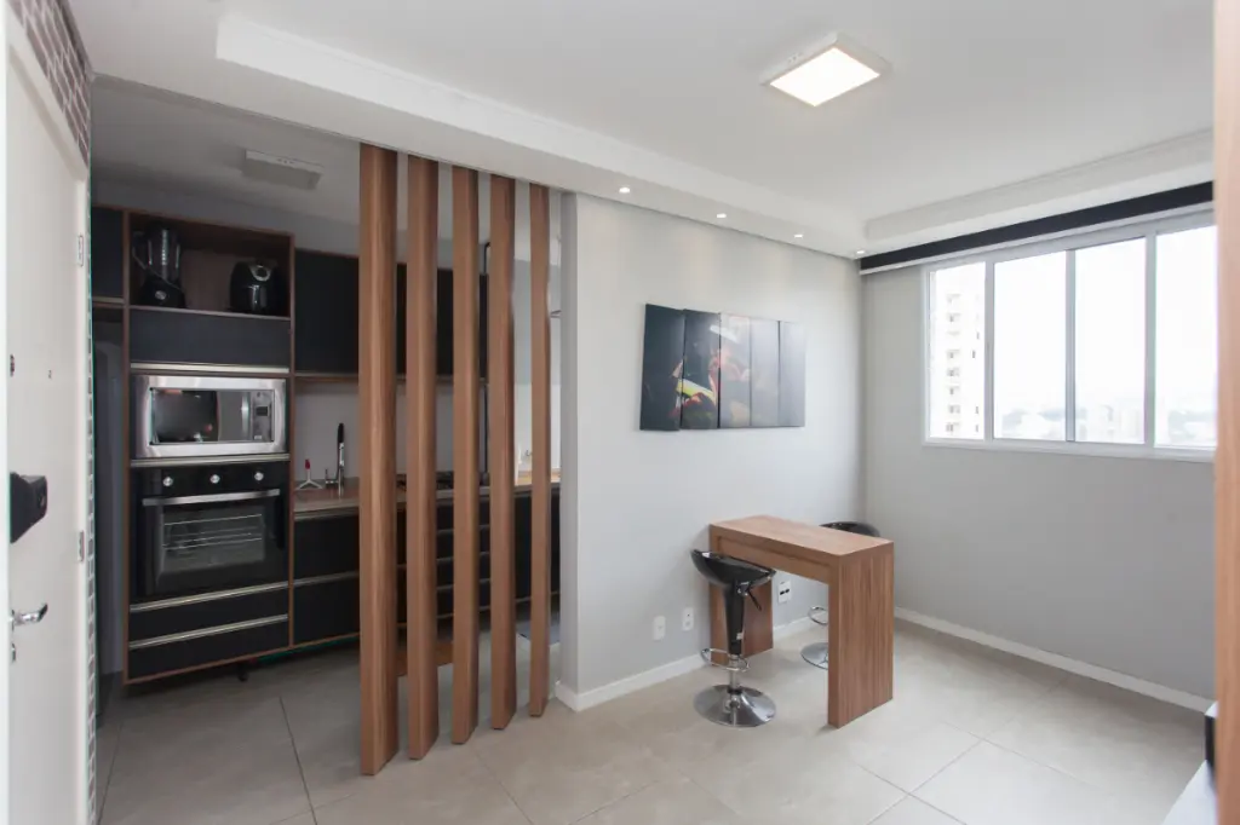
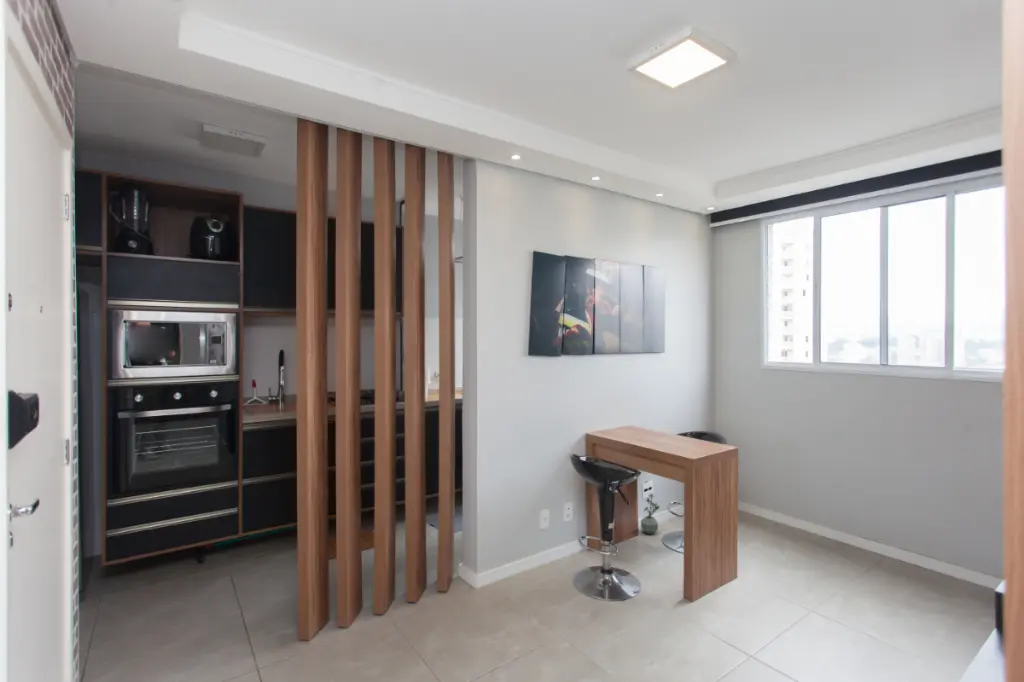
+ potted plant [640,492,661,535]
